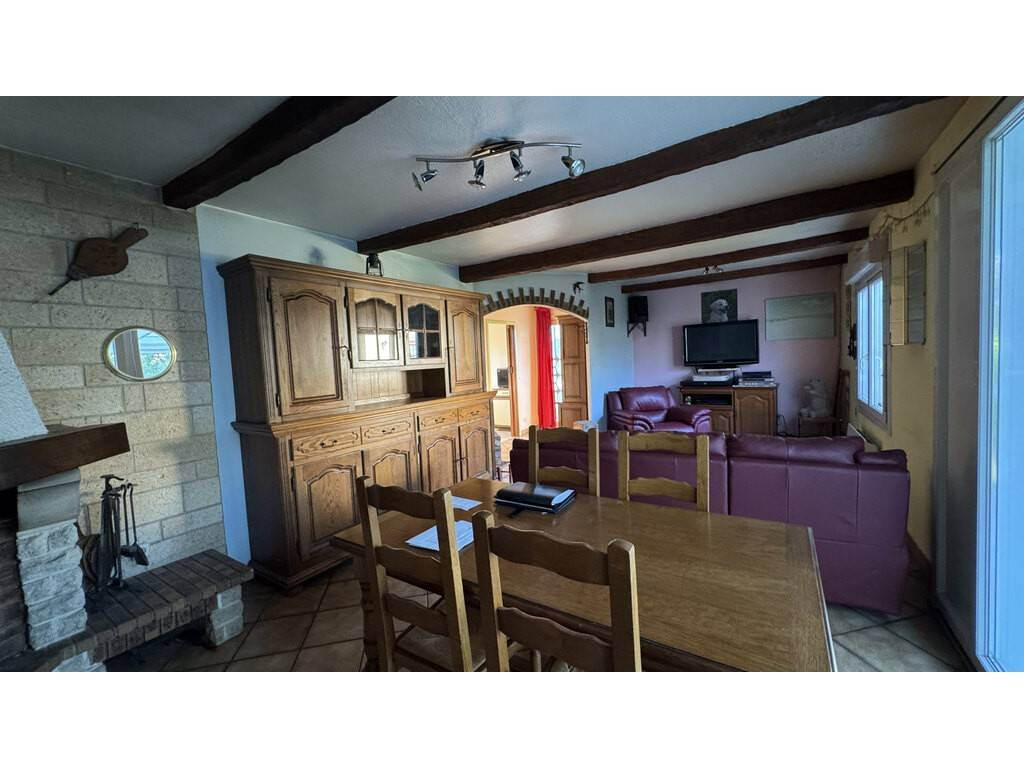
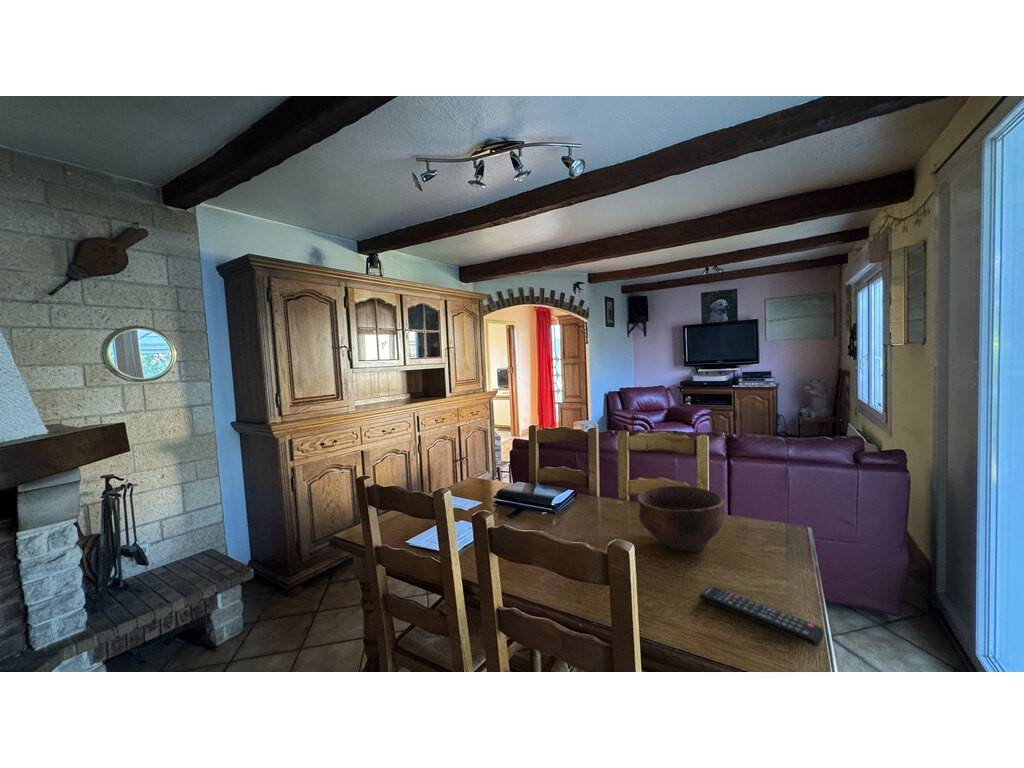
+ remote control [698,585,825,648]
+ bowl [636,485,726,553]
